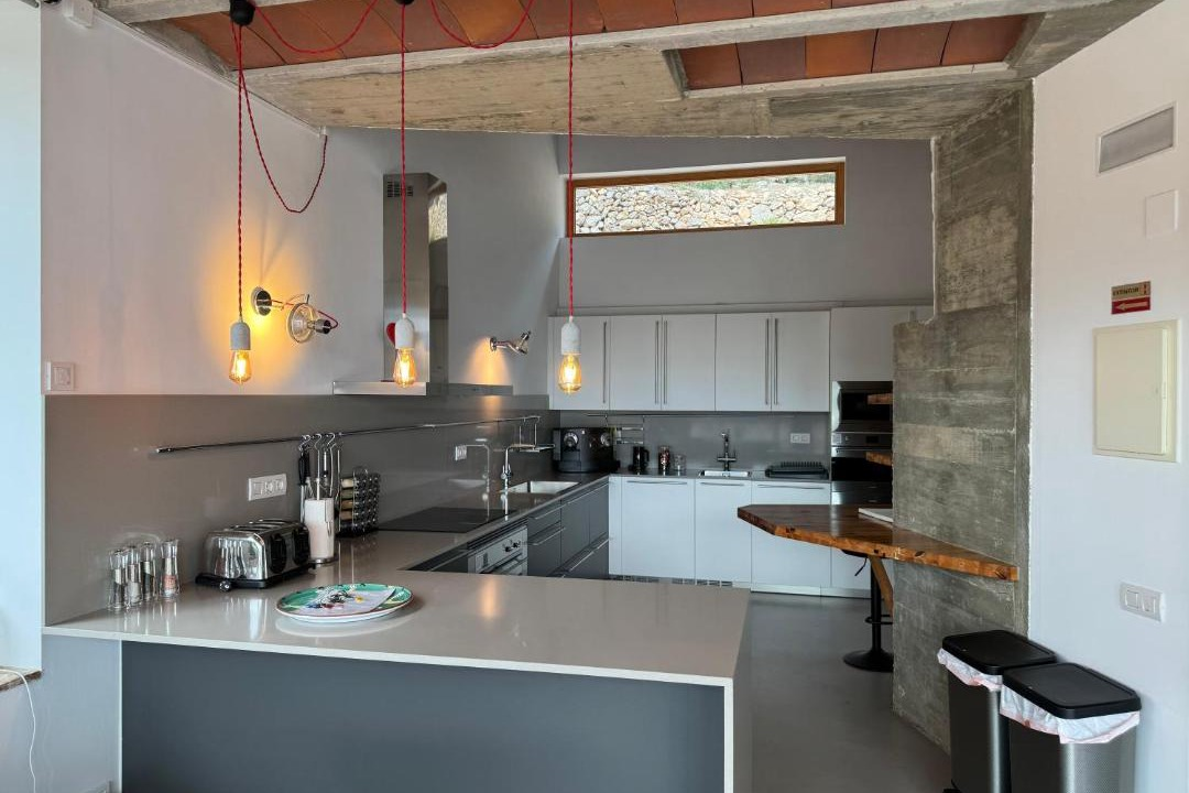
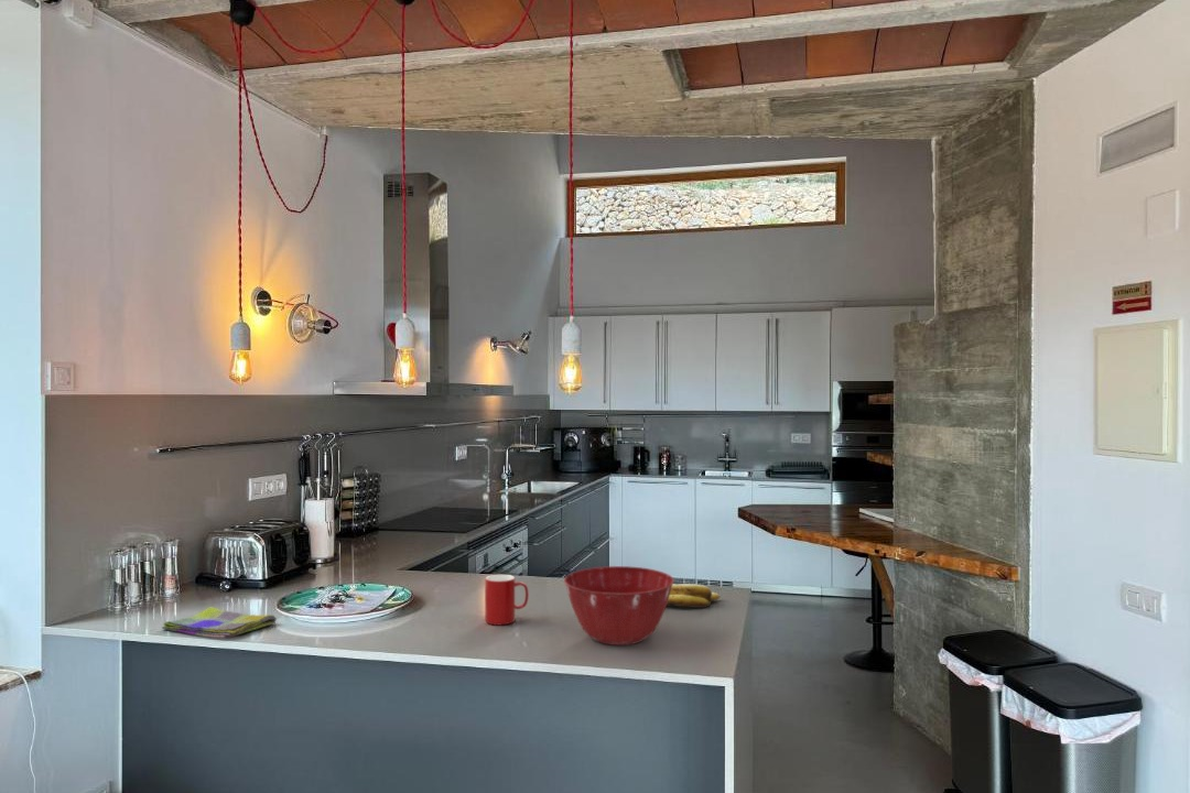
+ cup [484,574,530,626]
+ dish towel [161,606,278,640]
+ mixing bowl [563,565,675,647]
+ banana [667,583,721,609]
